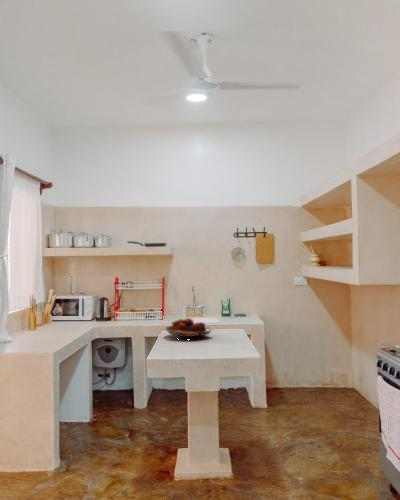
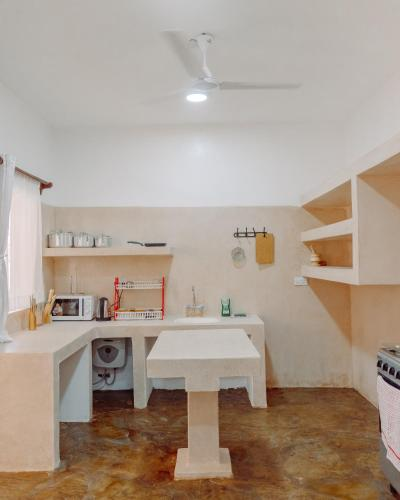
- fruit basket [164,317,213,341]
